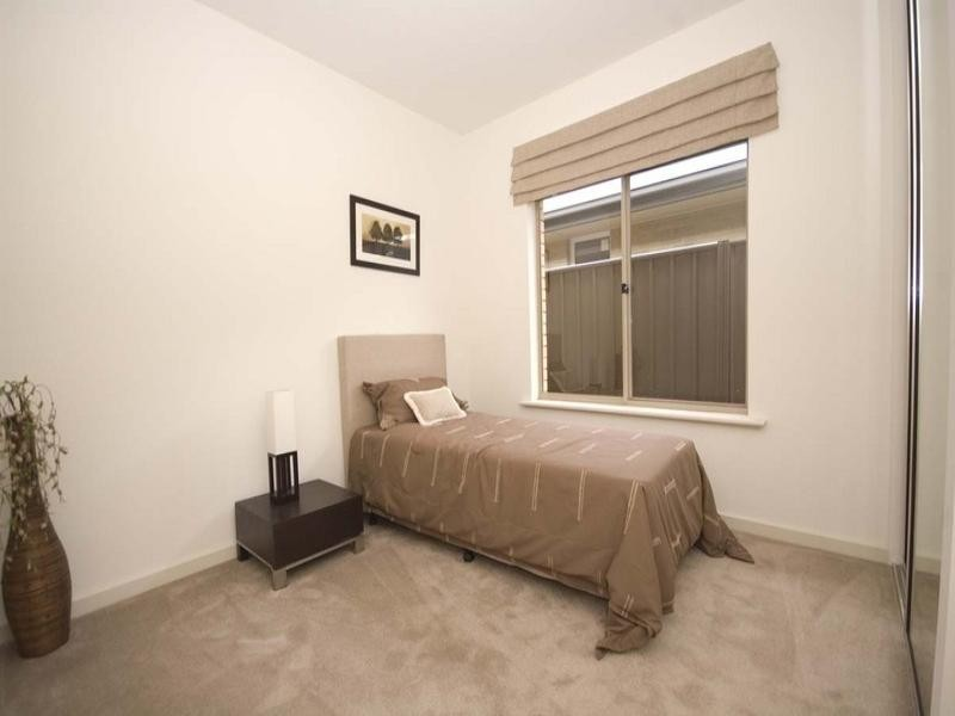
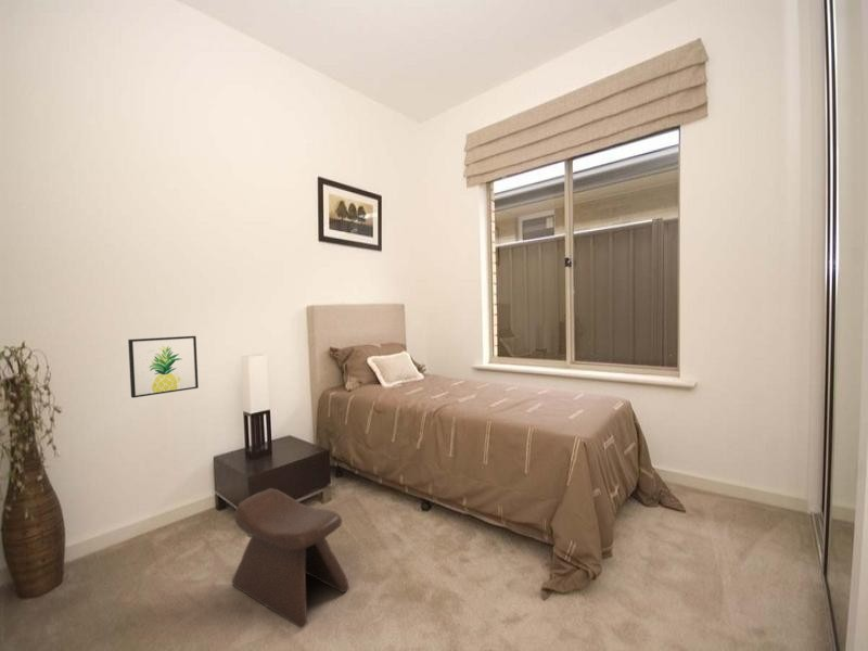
+ wall art [127,335,200,399]
+ stool [231,487,350,629]
